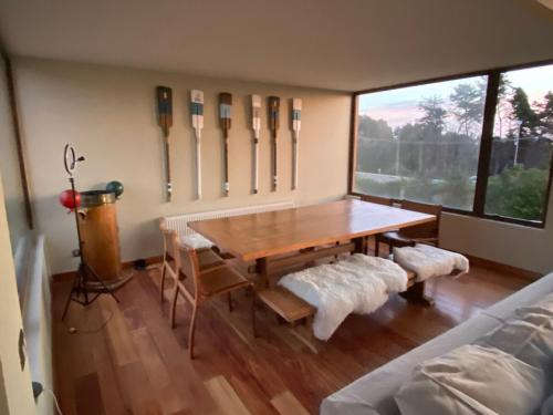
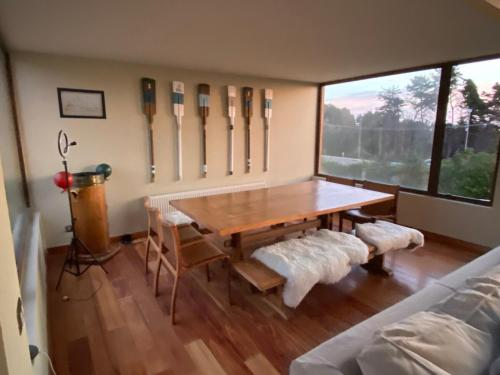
+ wall art [56,86,107,120]
